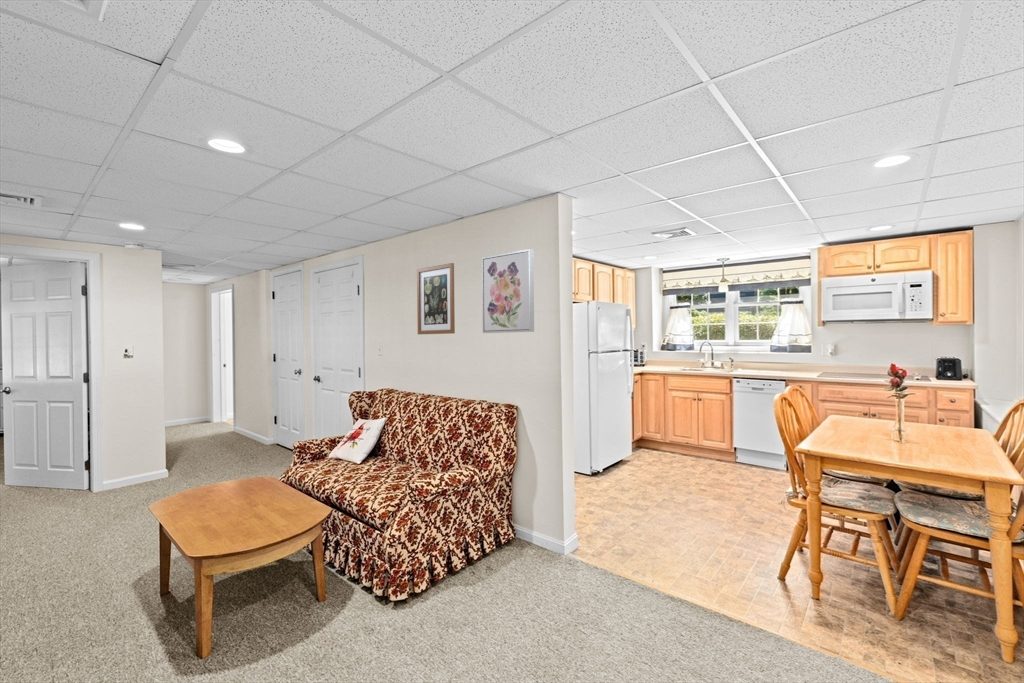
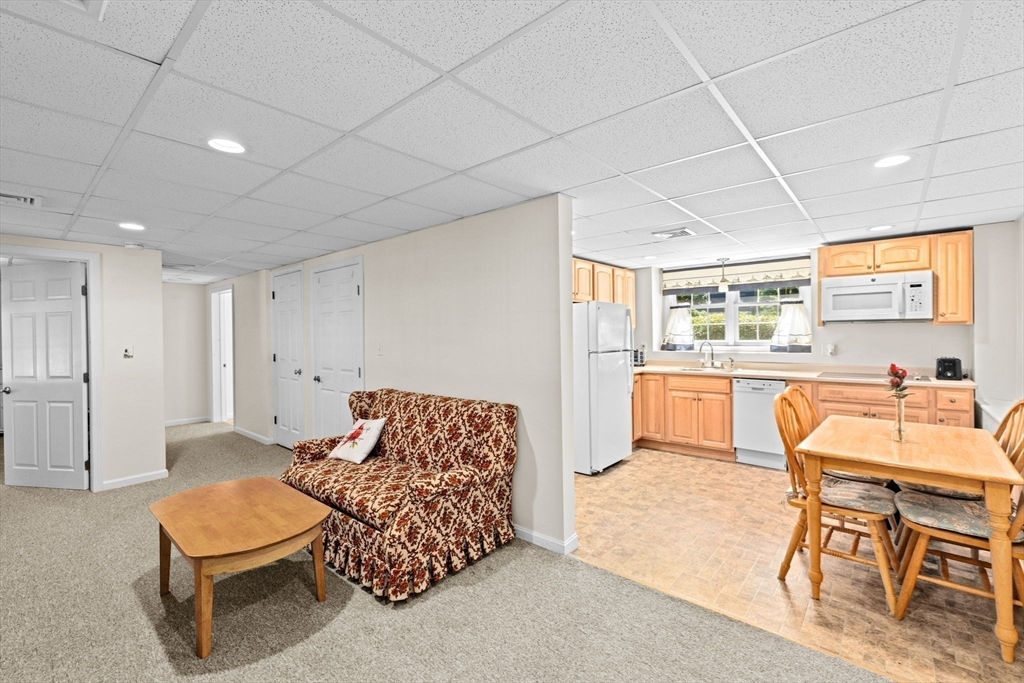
- wall art [416,262,456,335]
- wall art [481,248,535,334]
